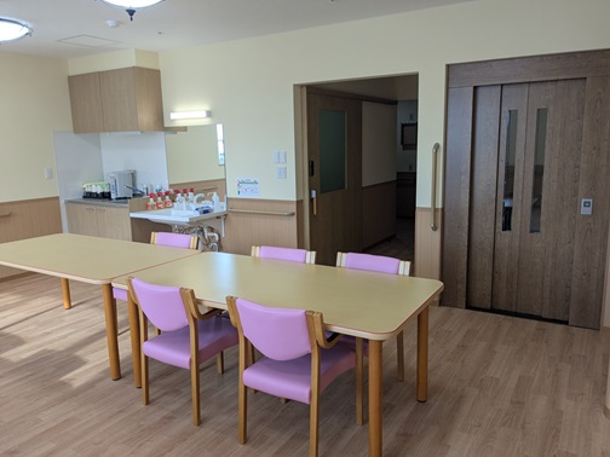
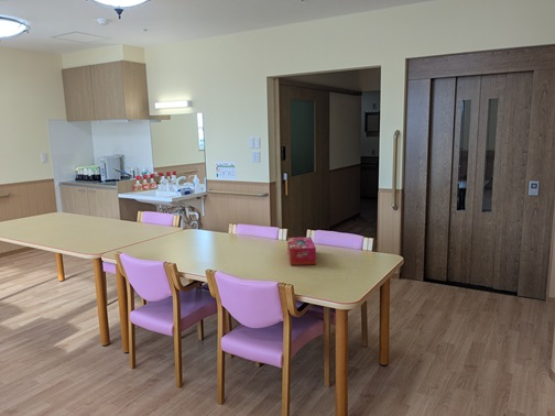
+ tissue box [286,237,317,266]
